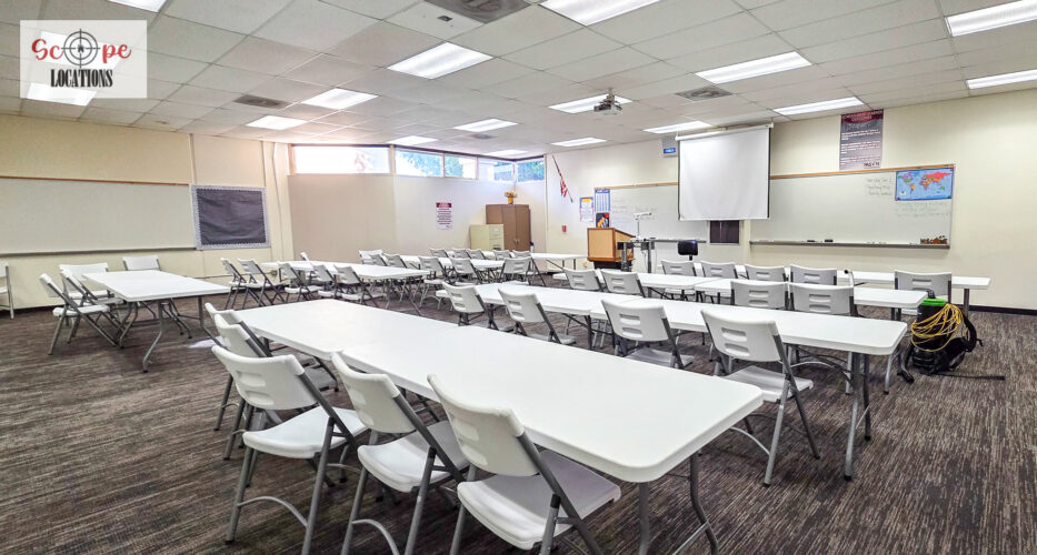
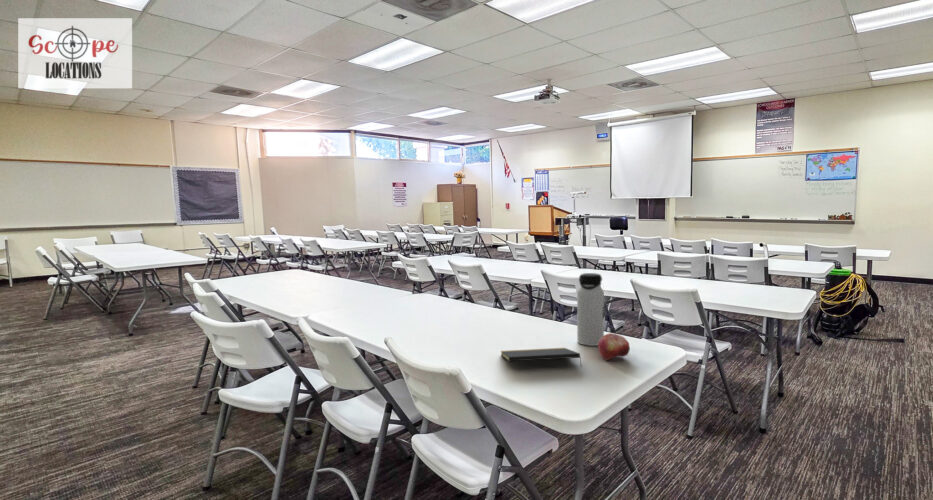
+ water bottle [576,272,605,347]
+ fruit [597,332,631,361]
+ notepad [500,347,583,368]
